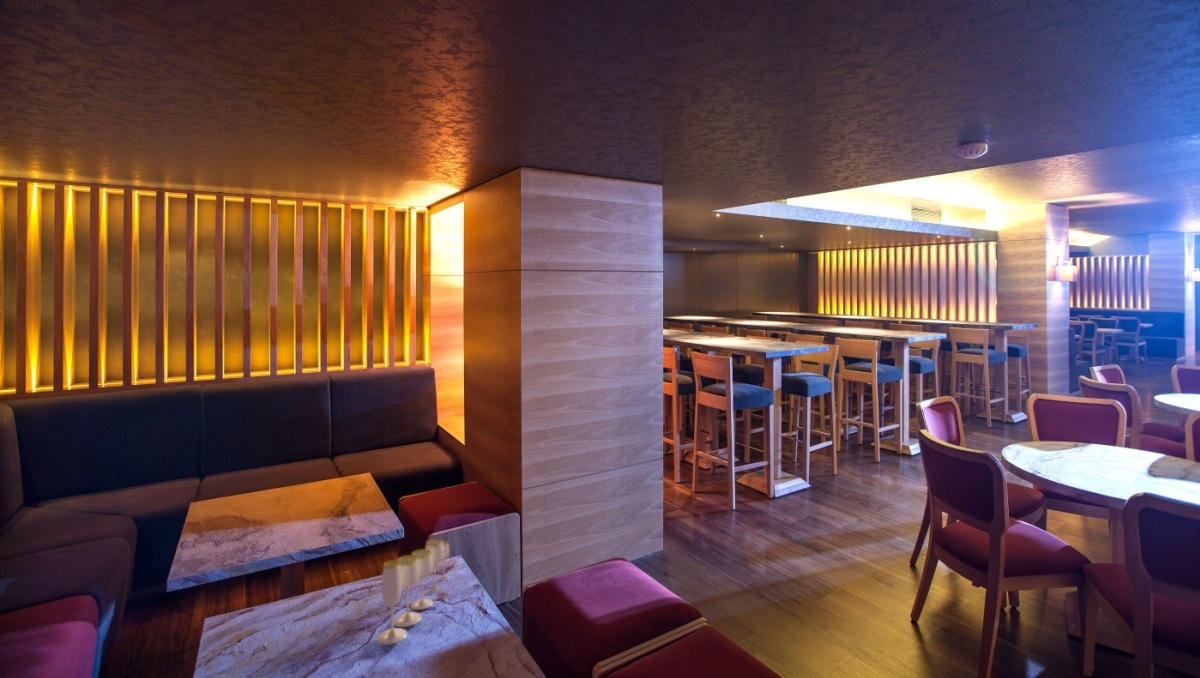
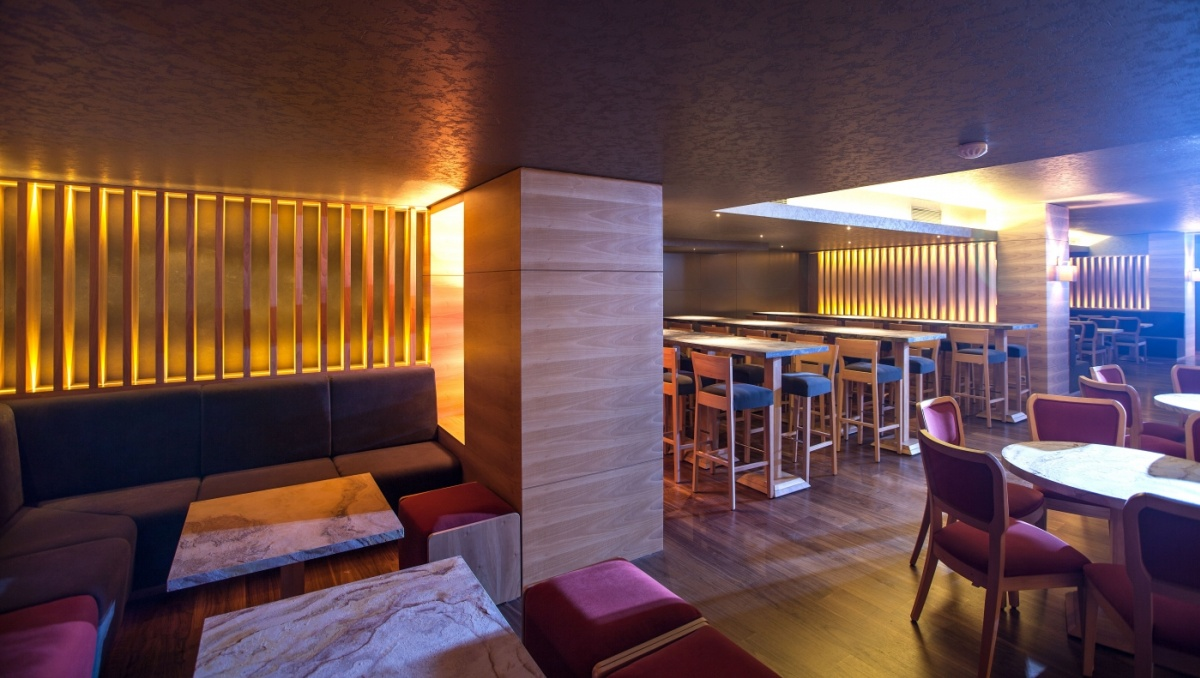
- candle [376,538,450,646]
